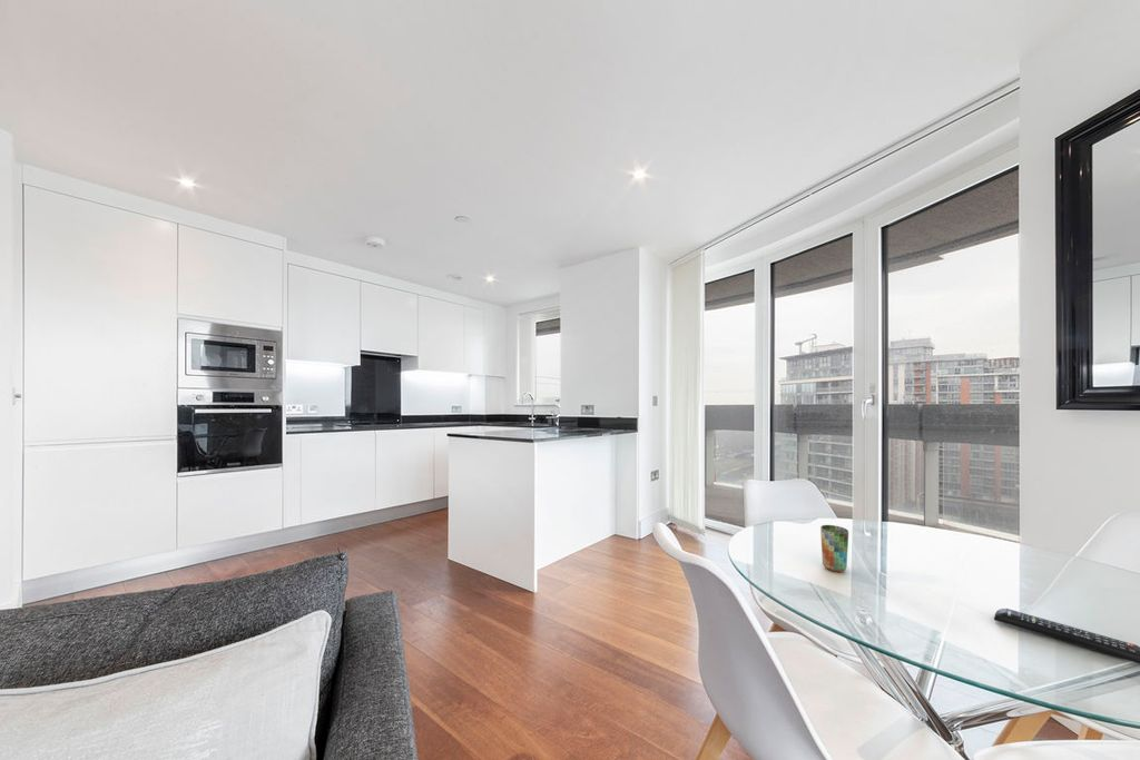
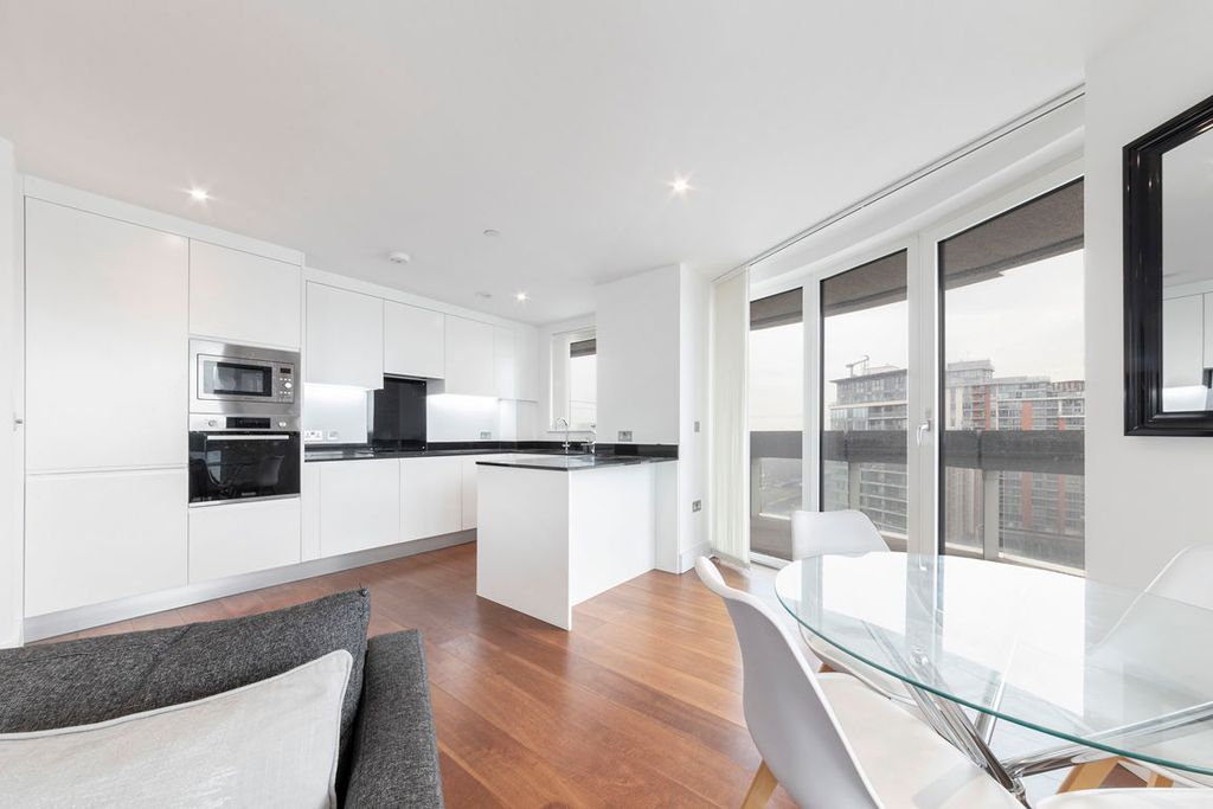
- remote control [993,608,1140,664]
- cup [819,524,849,573]
